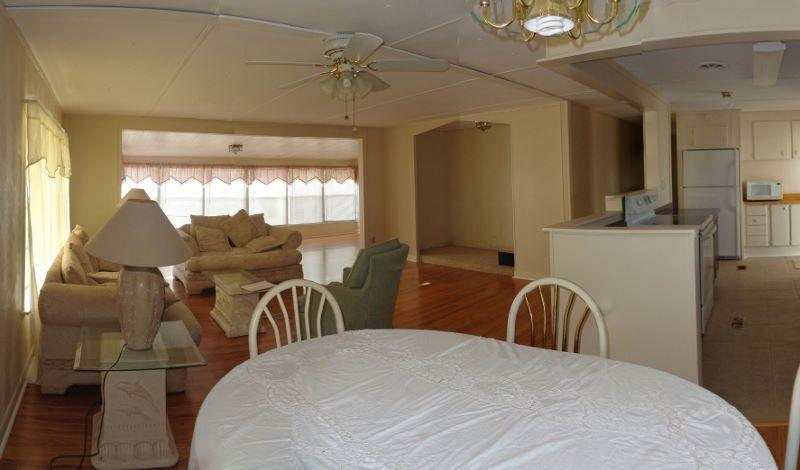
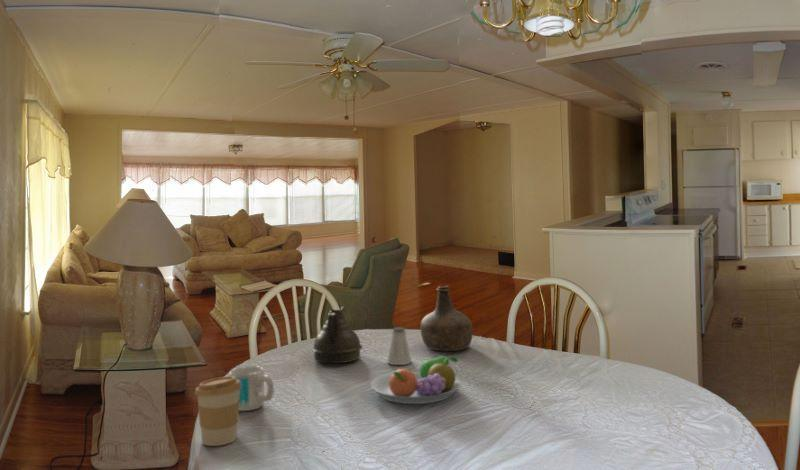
+ mug [228,365,275,412]
+ saltshaker [387,327,412,366]
+ teapot [311,306,363,364]
+ coffee cup [194,375,241,447]
+ bottle [419,285,474,352]
+ fruit bowl [370,355,462,405]
